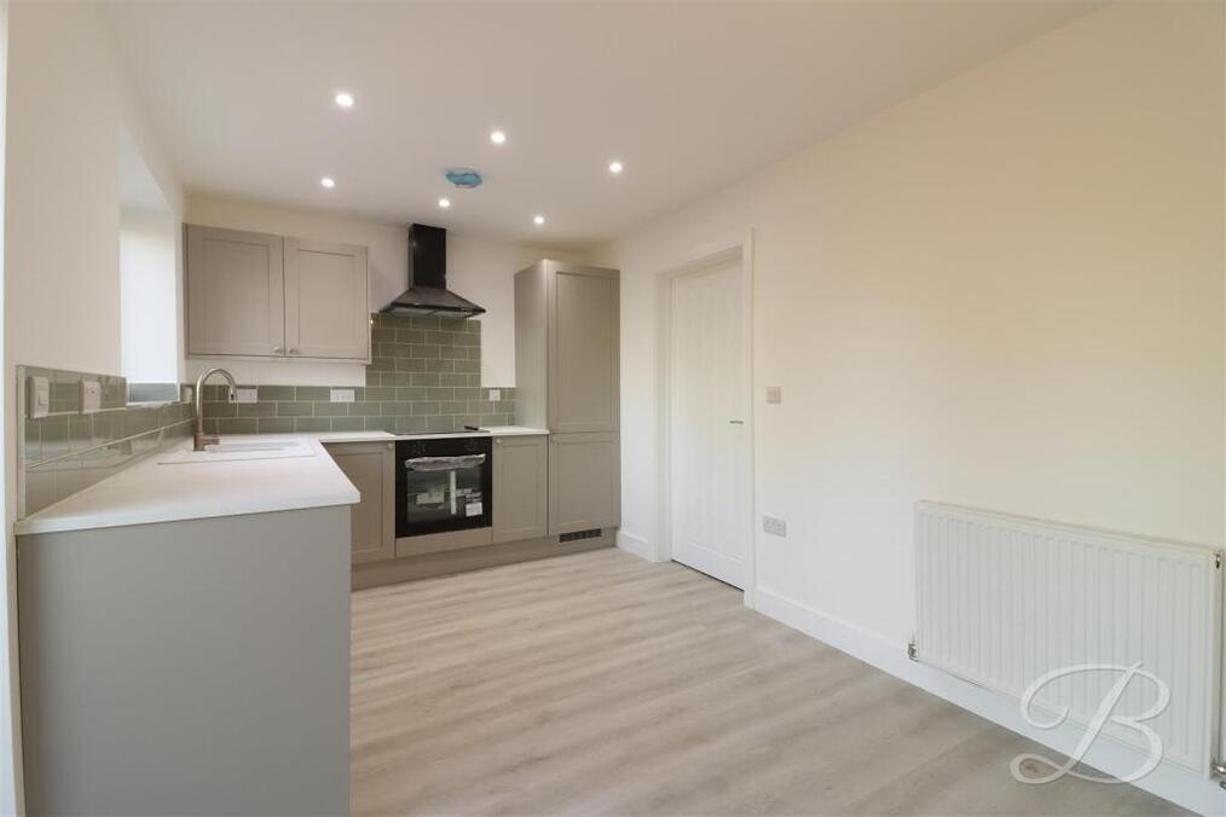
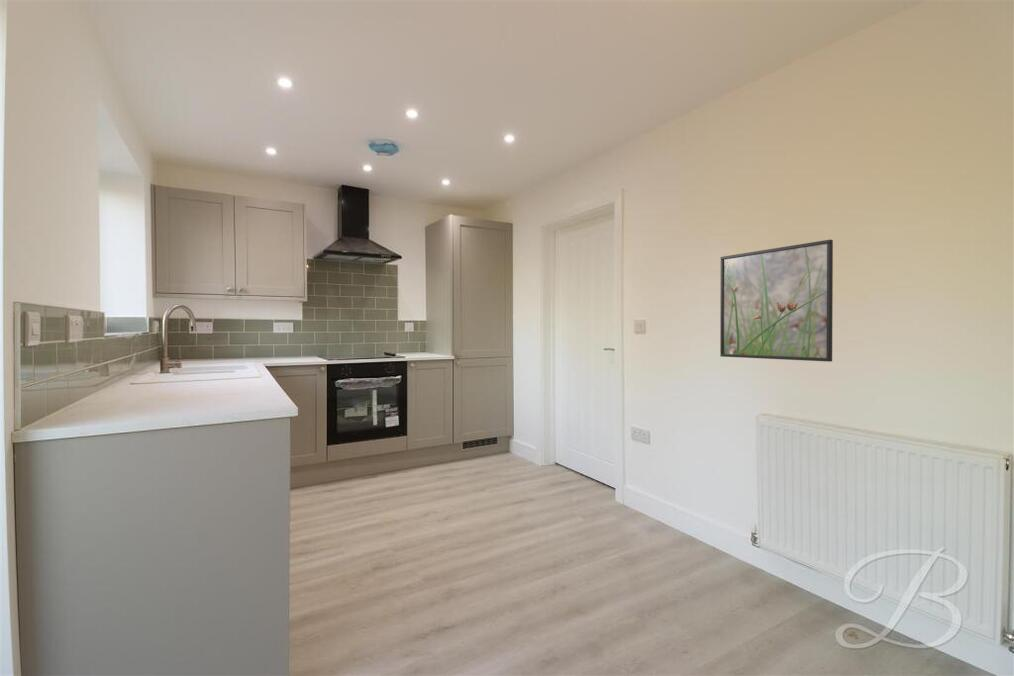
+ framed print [719,239,834,363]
